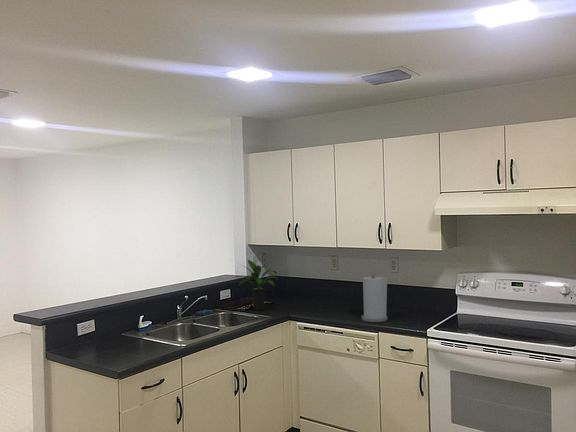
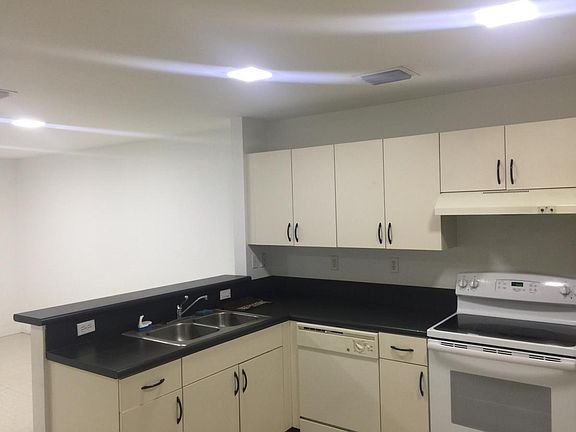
- potted plant [237,259,280,311]
- paper towel [361,272,388,323]
